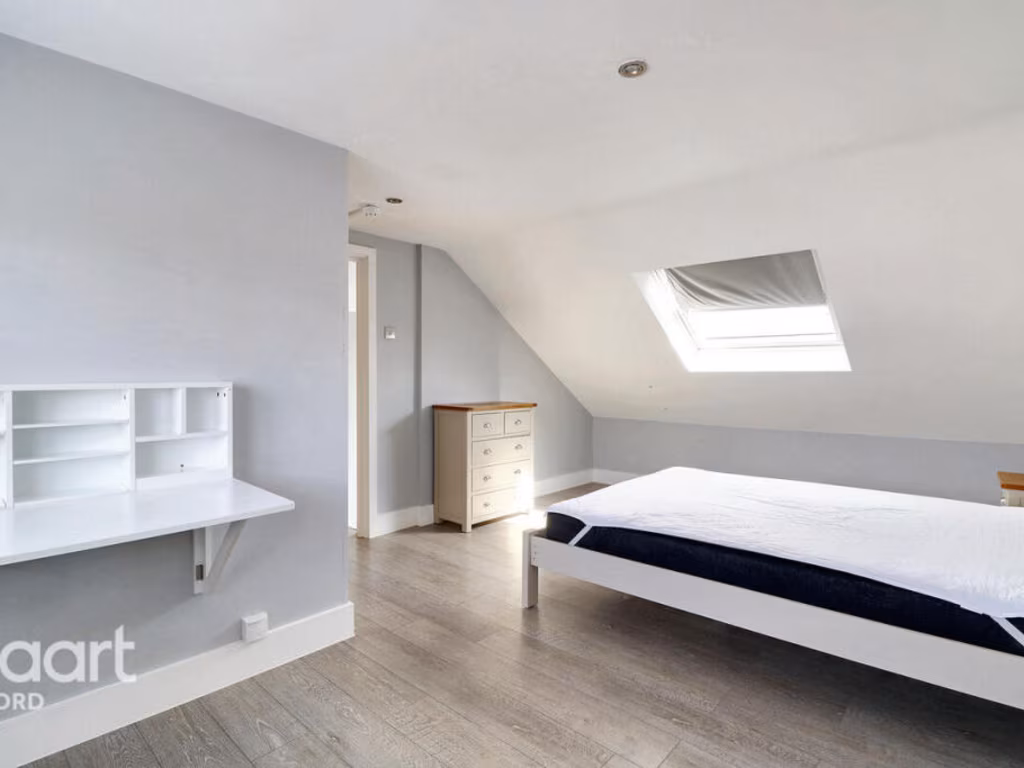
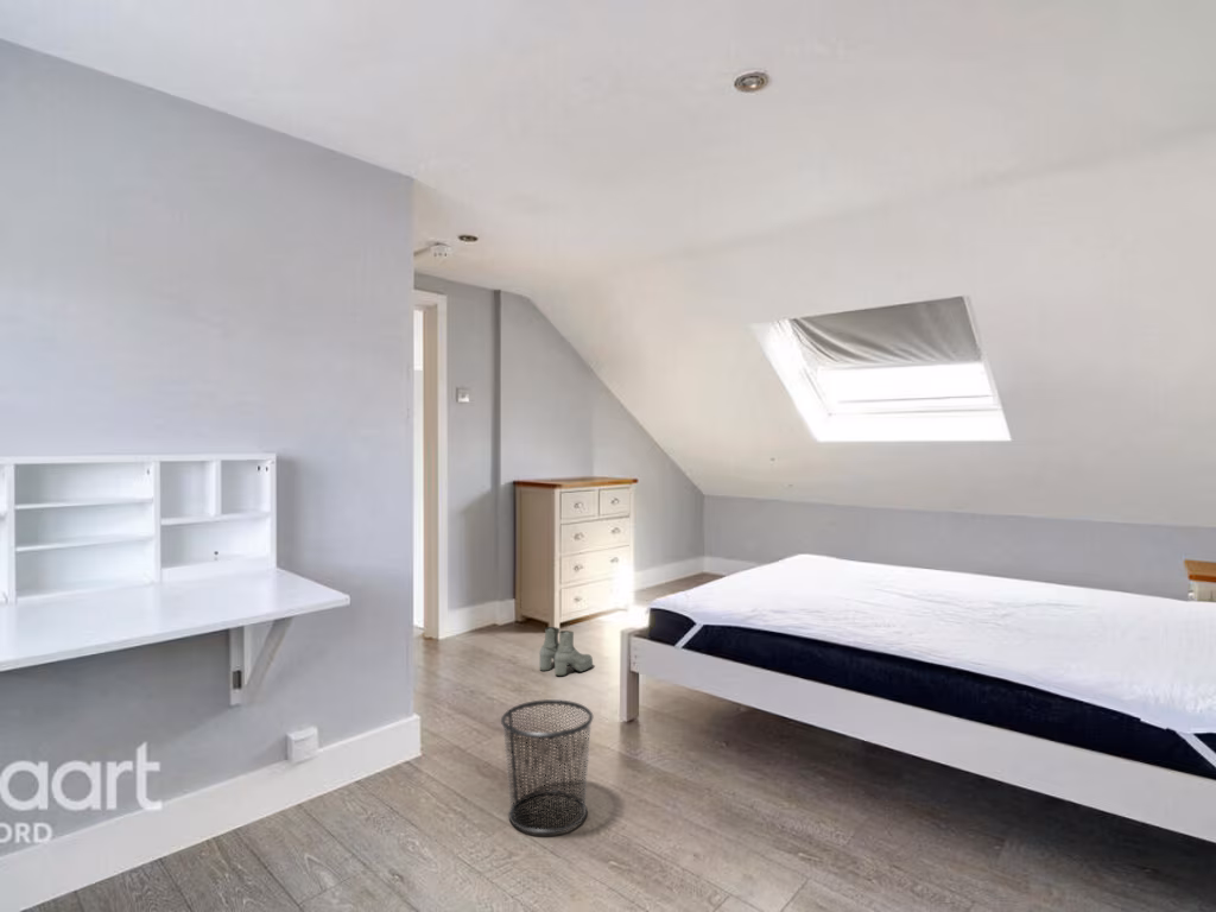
+ waste bin [500,698,594,835]
+ boots [538,626,594,677]
